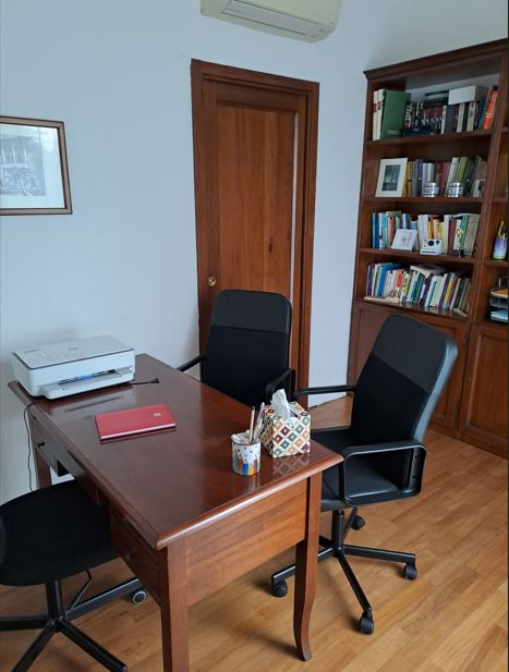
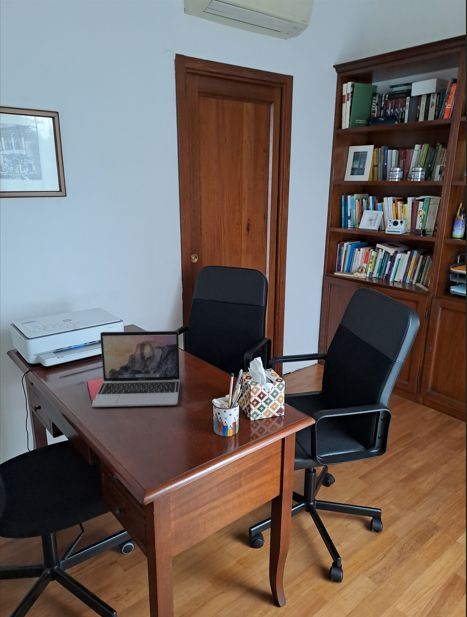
+ laptop [91,330,181,408]
